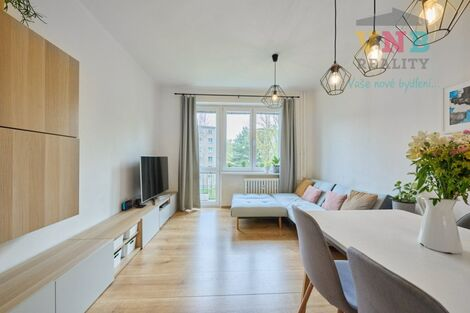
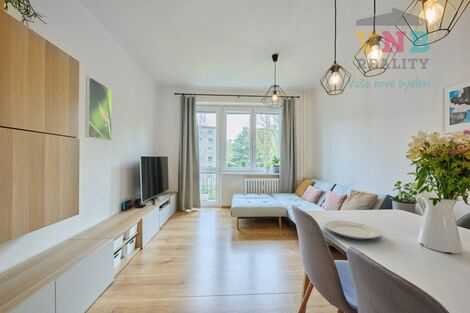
+ chinaware [324,220,383,240]
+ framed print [85,75,113,142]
